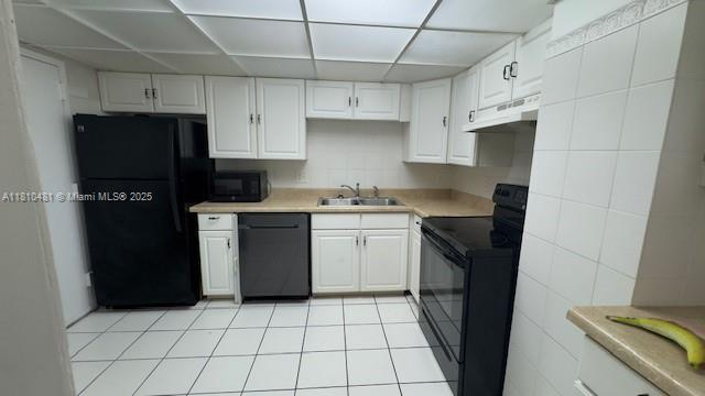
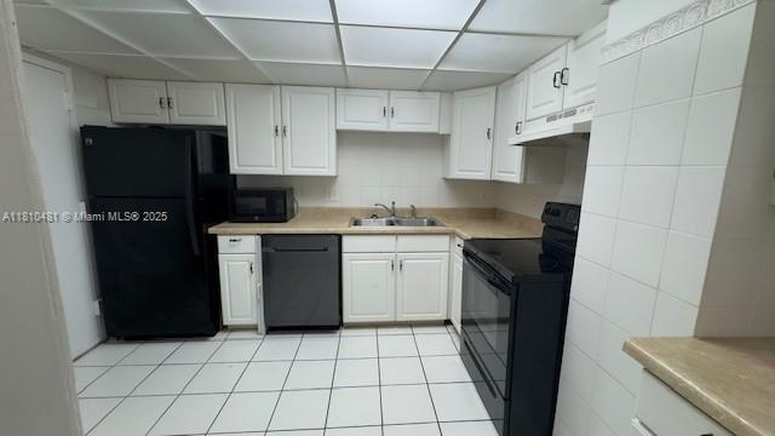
- banana [605,315,705,371]
